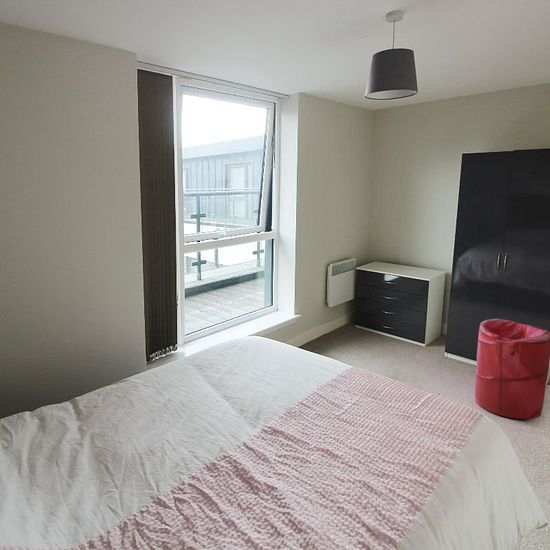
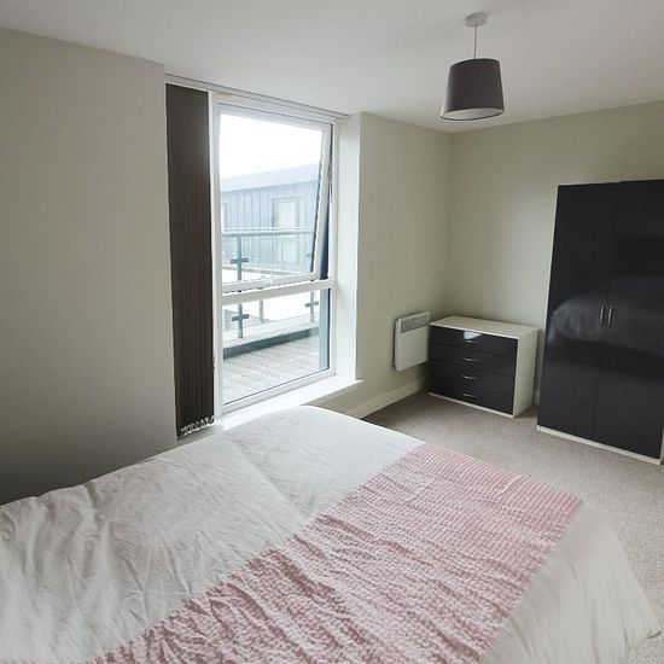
- laundry hamper [474,318,550,420]
